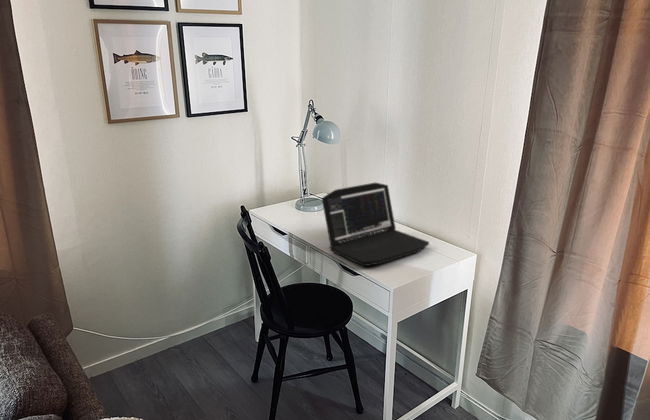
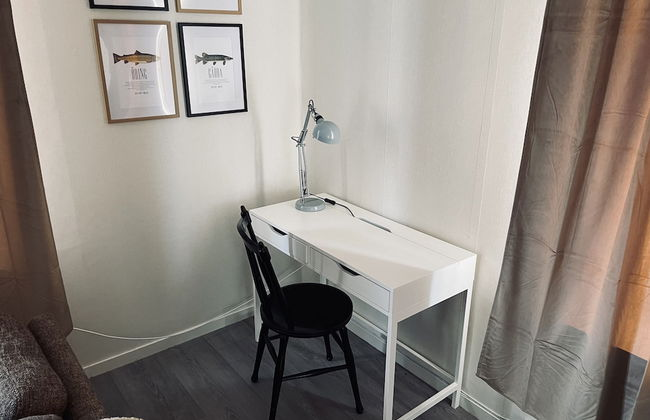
- laptop [321,182,430,267]
